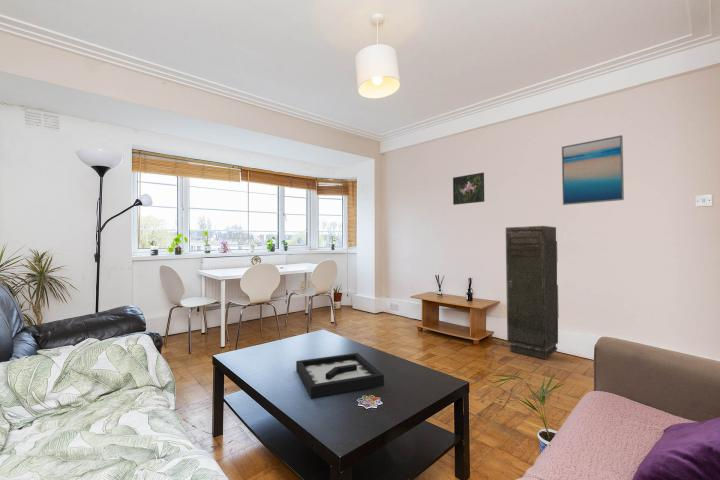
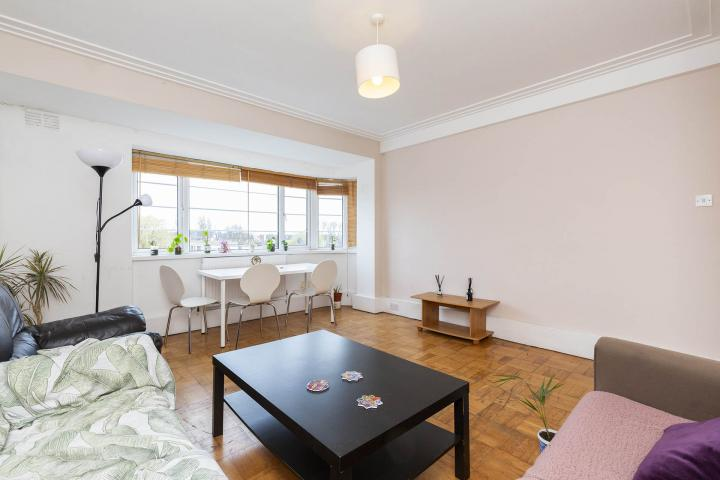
- wall art [561,134,625,206]
- decorative tray [295,352,385,400]
- storage cabinet [505,225,559,360]
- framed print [452,172,485,206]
